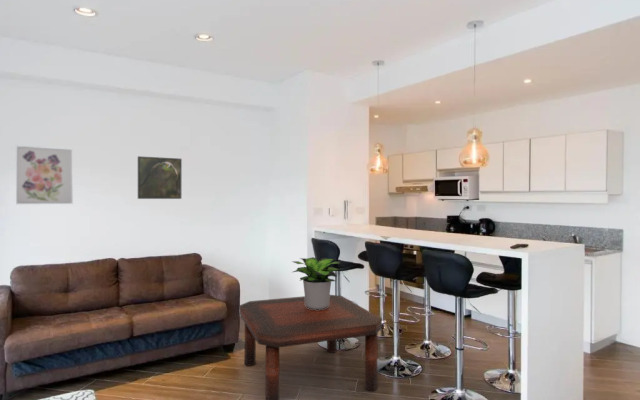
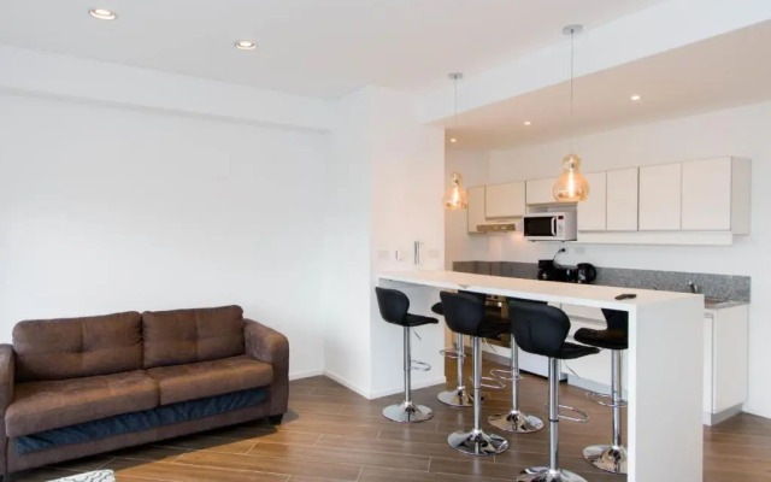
- coffee table [238,294,383,400]
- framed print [137,155,183,200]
- wall art [15,144,74,205]
- potted plant [290,256,348,310]
